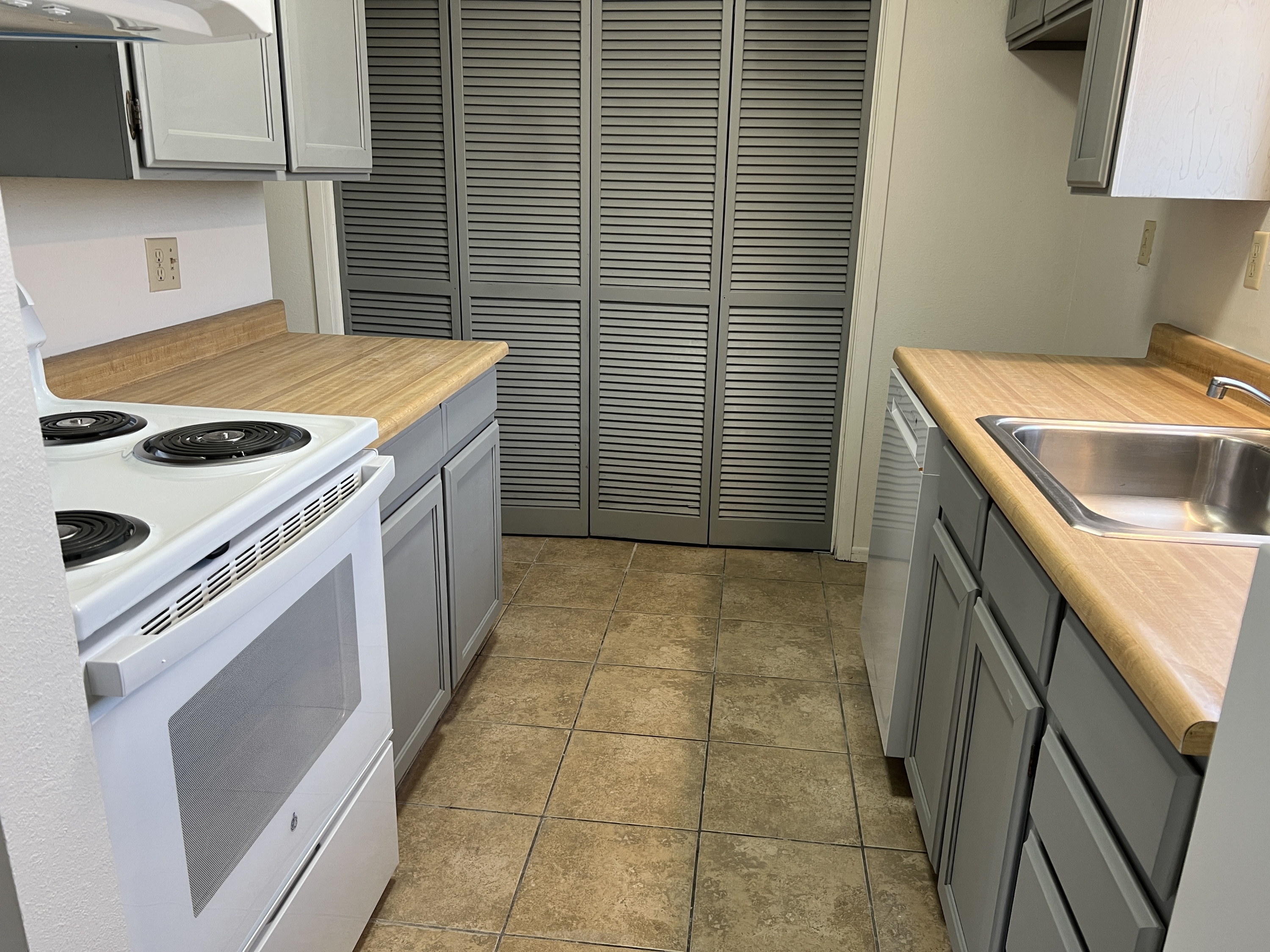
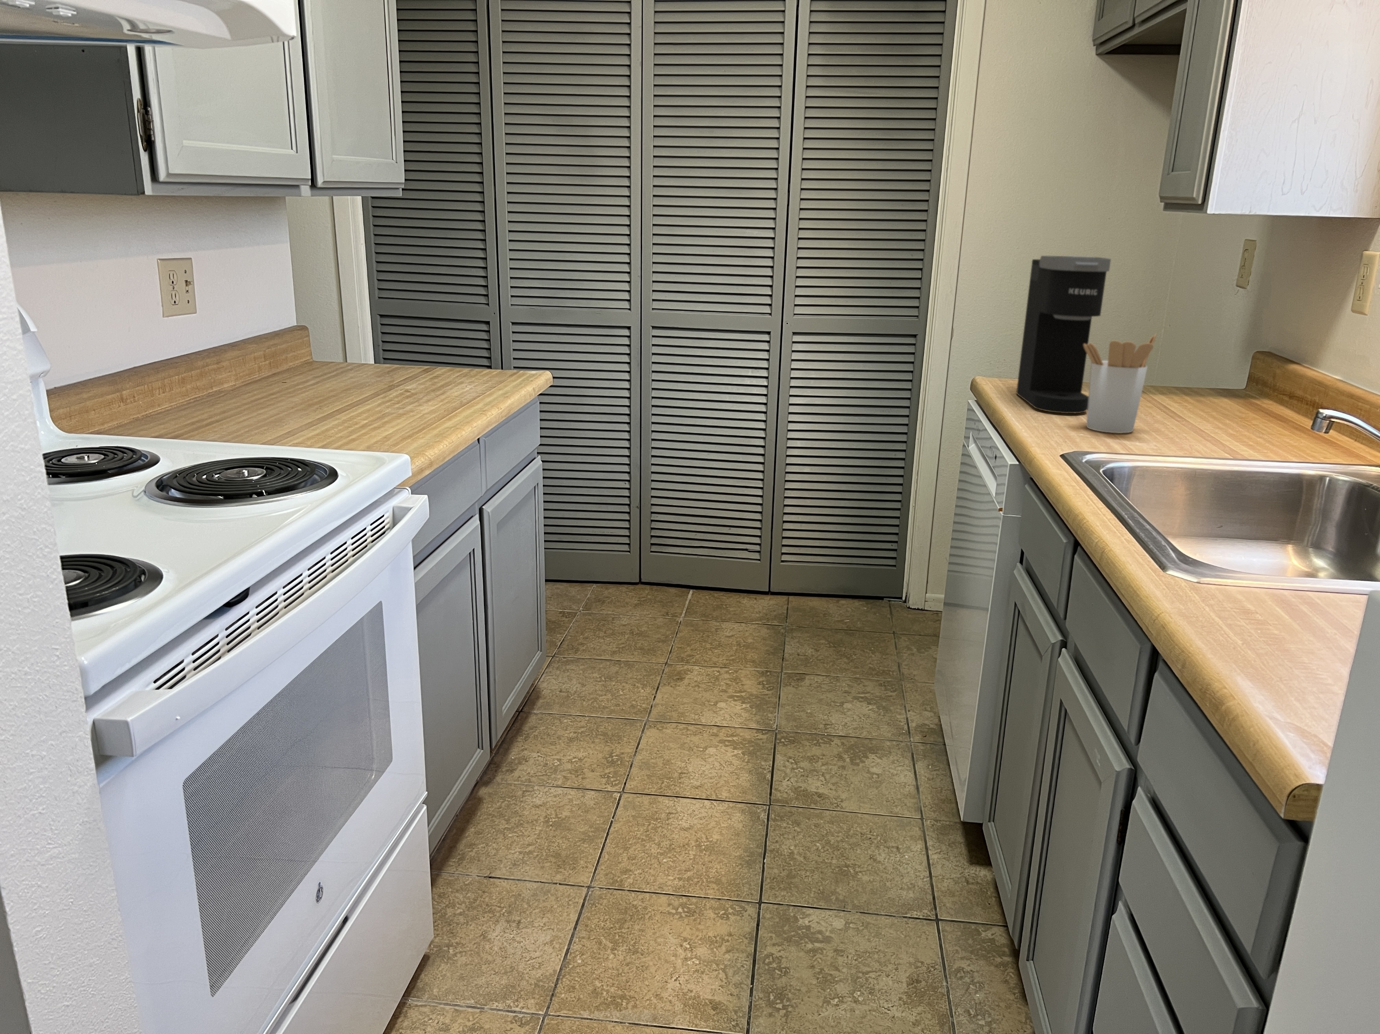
+ coffee maker [1016,255,1112,414]
+ utensil holder [1083,333,1157,433]
